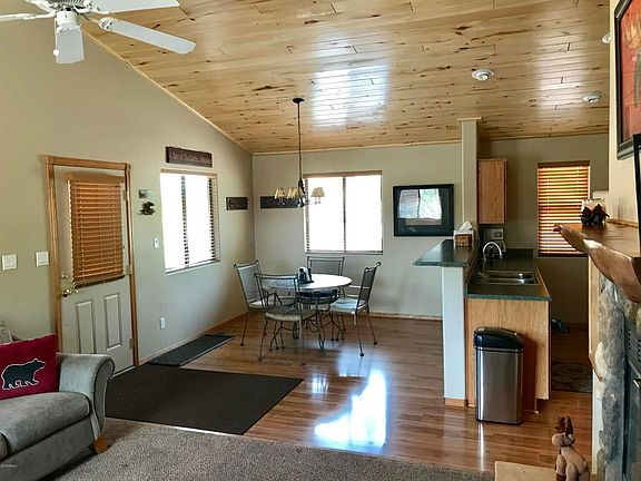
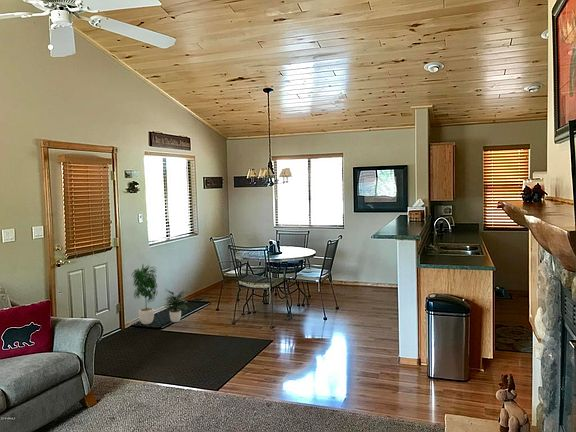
+ potted plant [130,264,189,325]
